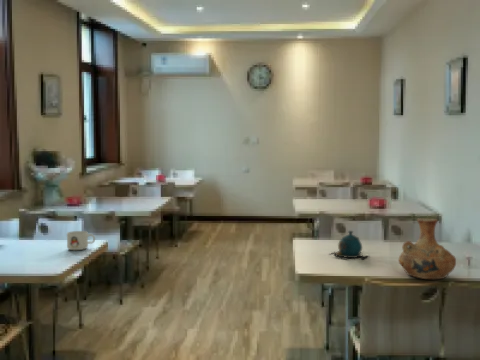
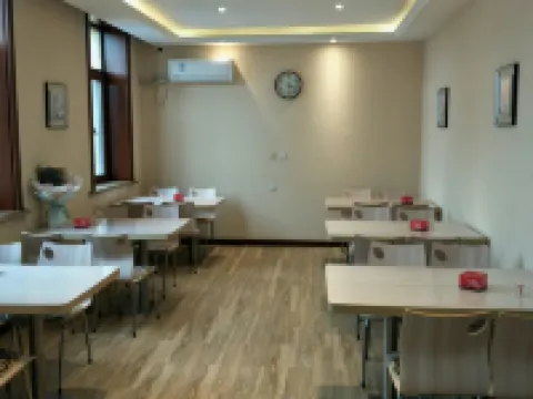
- teapot [329,230,370,260]
- vase [398,217,457,280]
- mug [66,230,96,251]
